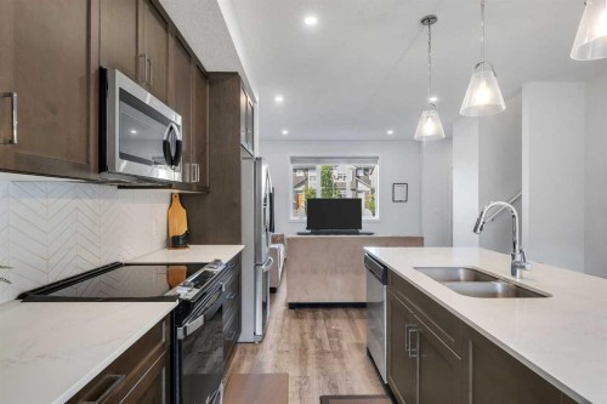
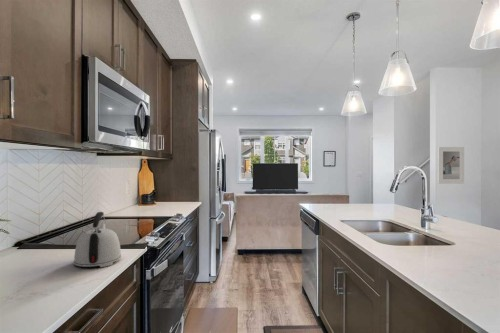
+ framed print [437,146,465,185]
+ kettle [73,211,122,268]
